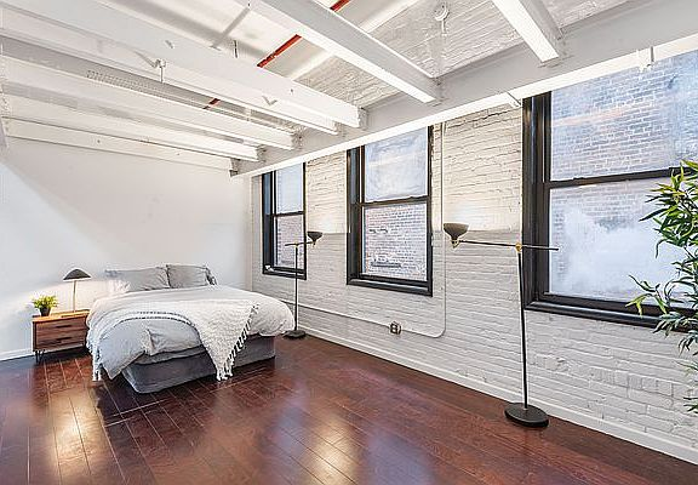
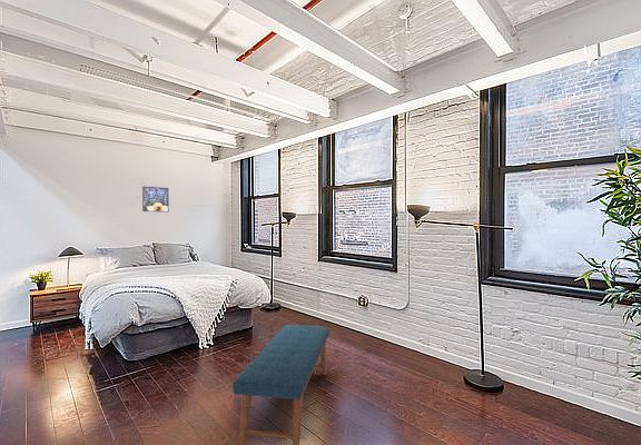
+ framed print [141,186,170,214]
+ bench [231,324,331,445]
